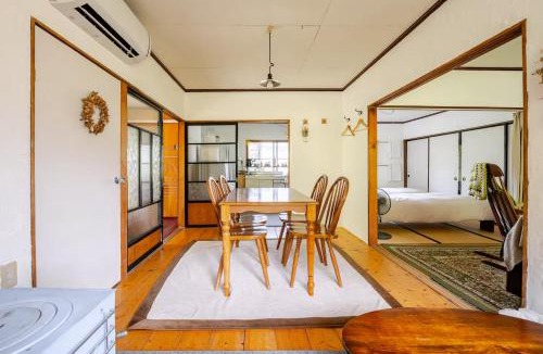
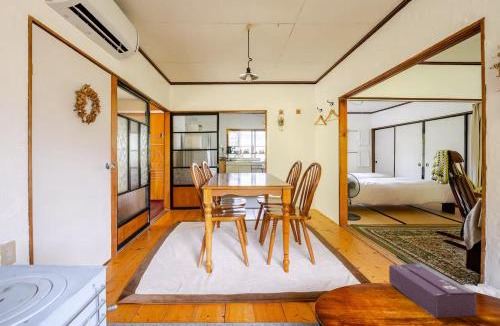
+ tissue box [388,262,478,319]
